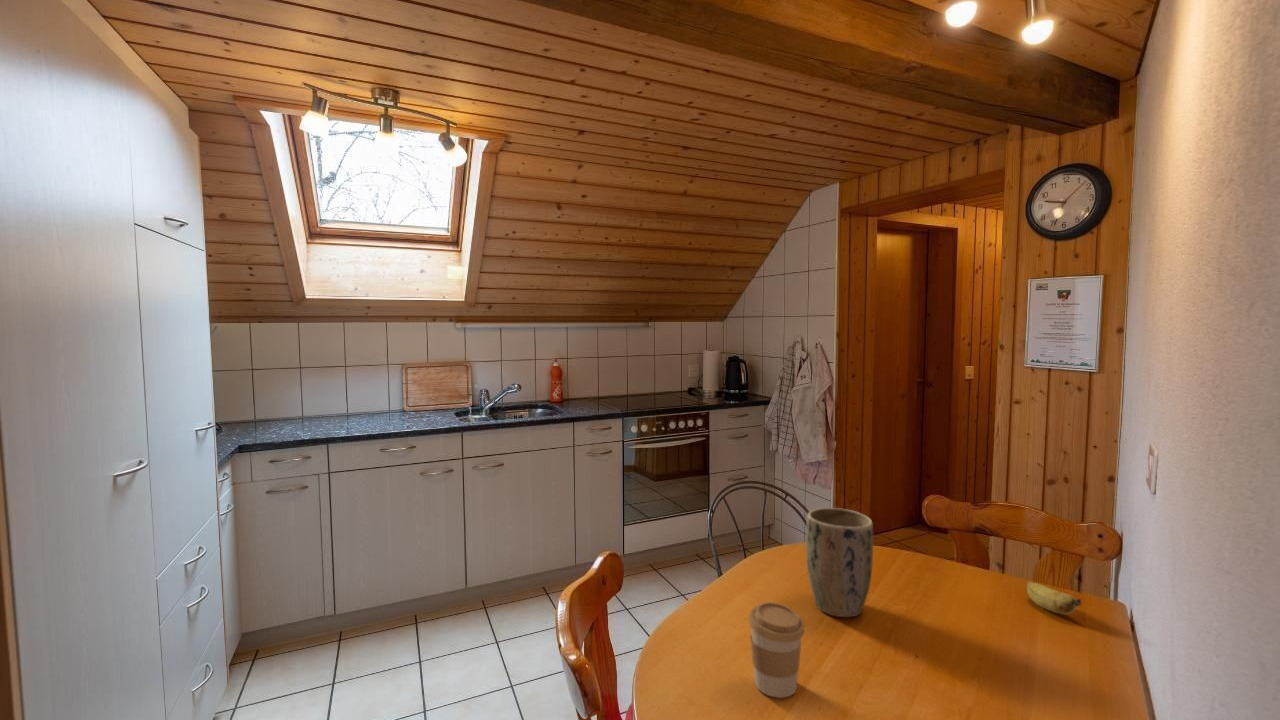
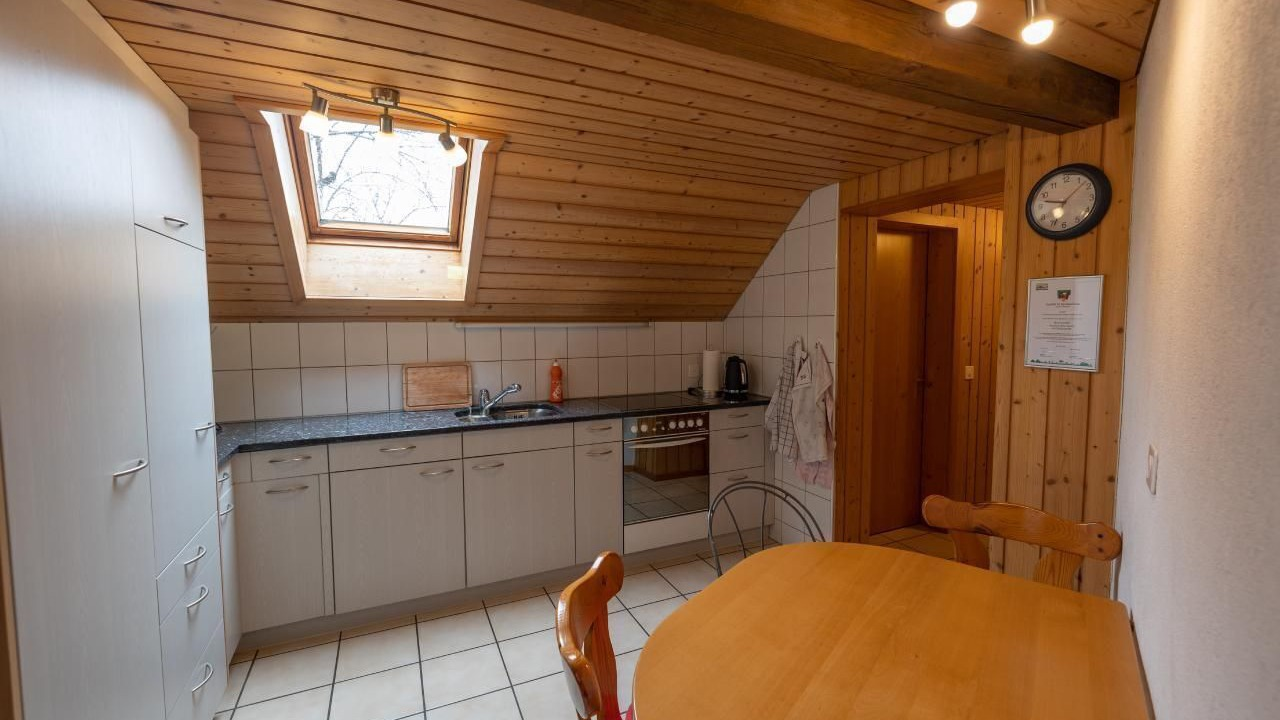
- coffee cup [748,601,806,699]
- banana [1026,580,1082,616]
- plant pot [805,507,874,618]
